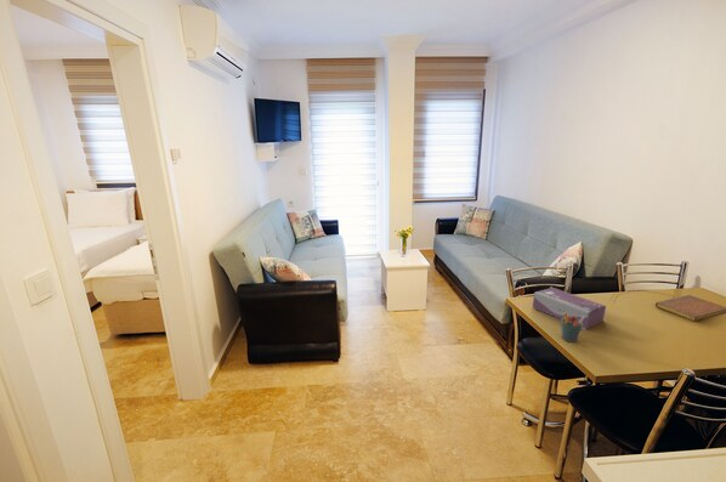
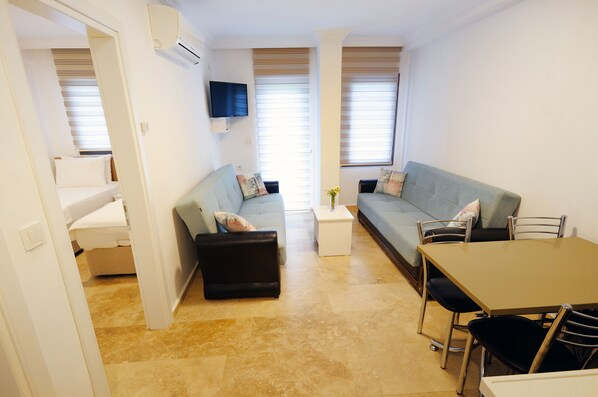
- tissue box [532,287,607,330]
- pen holder [560,313,585,344]
- notebook [654,294,726,323]
